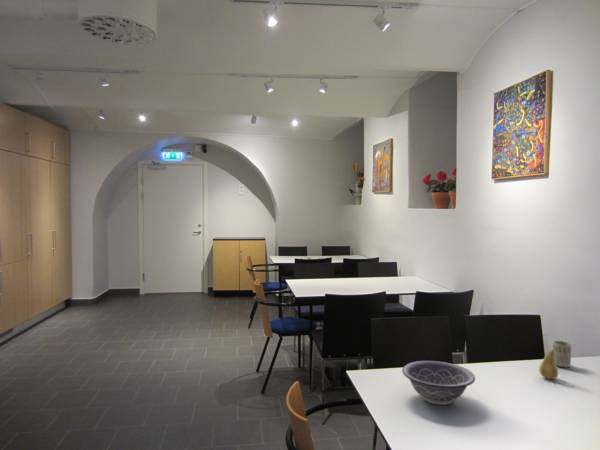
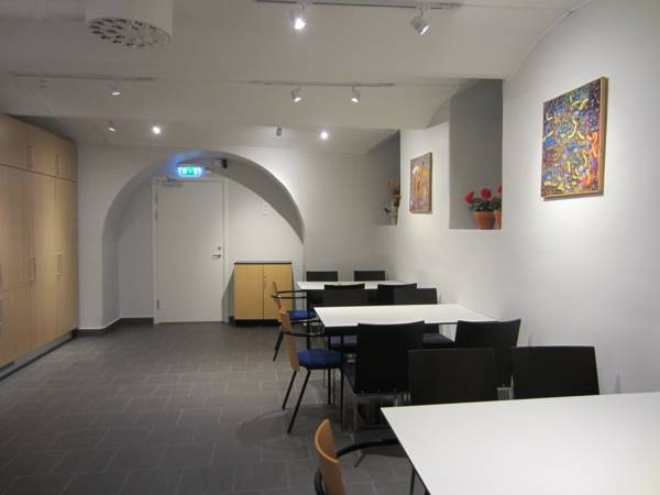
- decorative bowl [401,360,476,406]
- cup [552,340,572,368]
- fruit [538,349,559,380]
